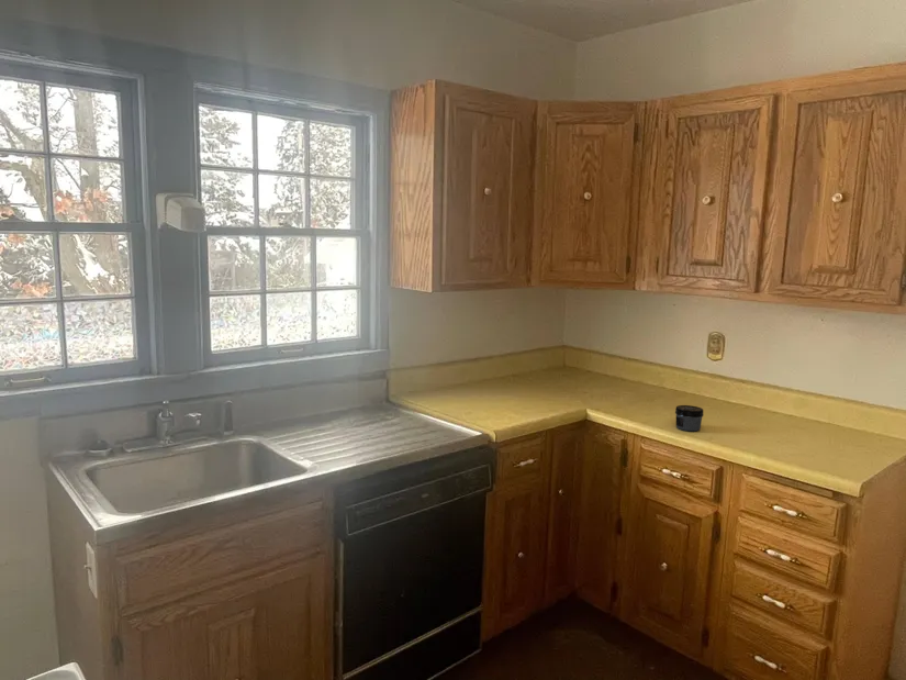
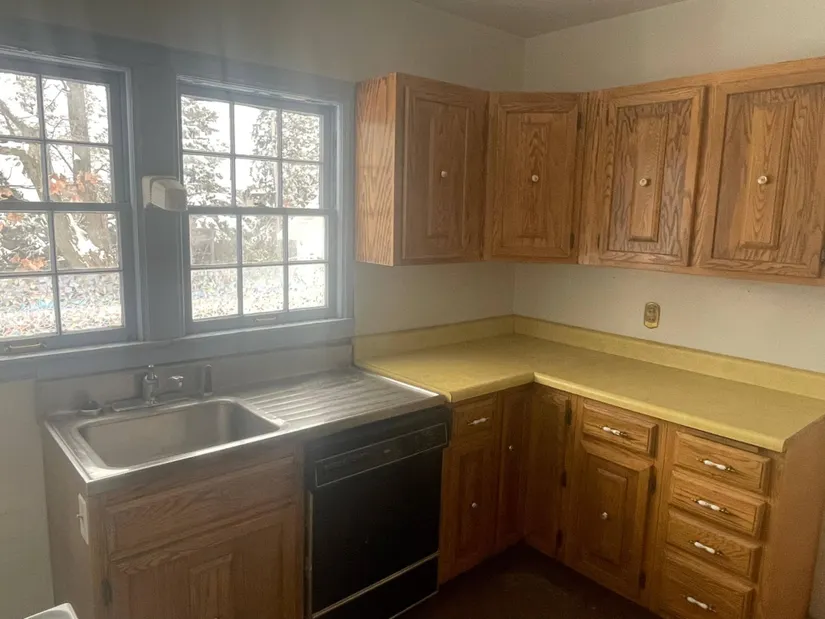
- jar [674,404,704,432]
